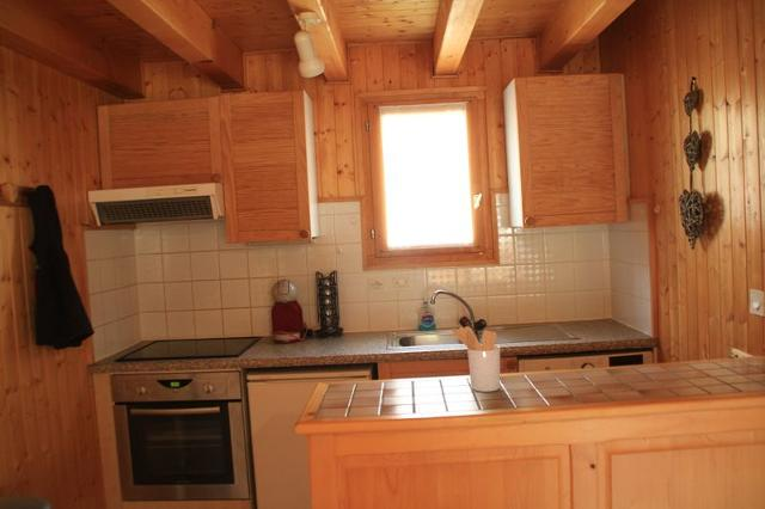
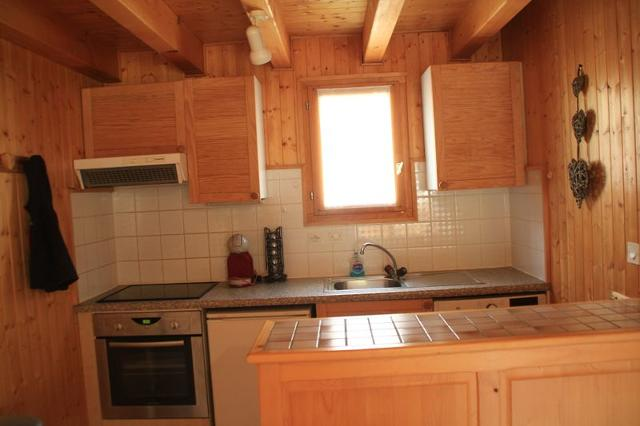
- utensil holder [451,325,501,393]
